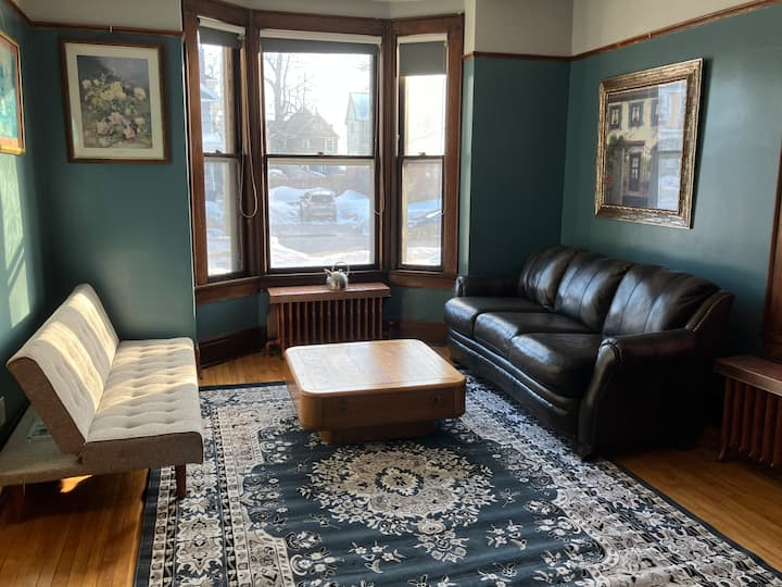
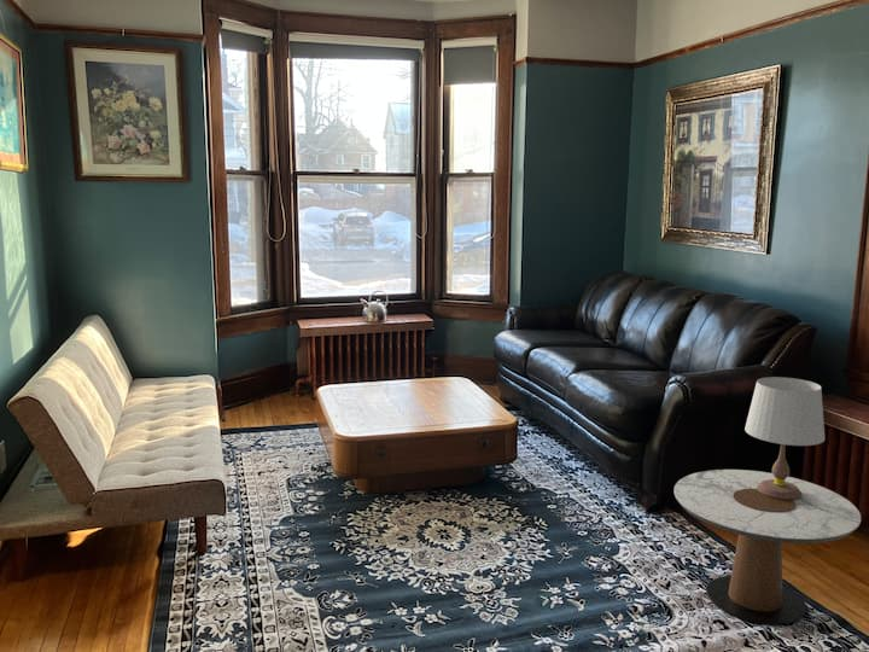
+ table lamp [743,376,826,500]
+ side table [673,468,862,625]
